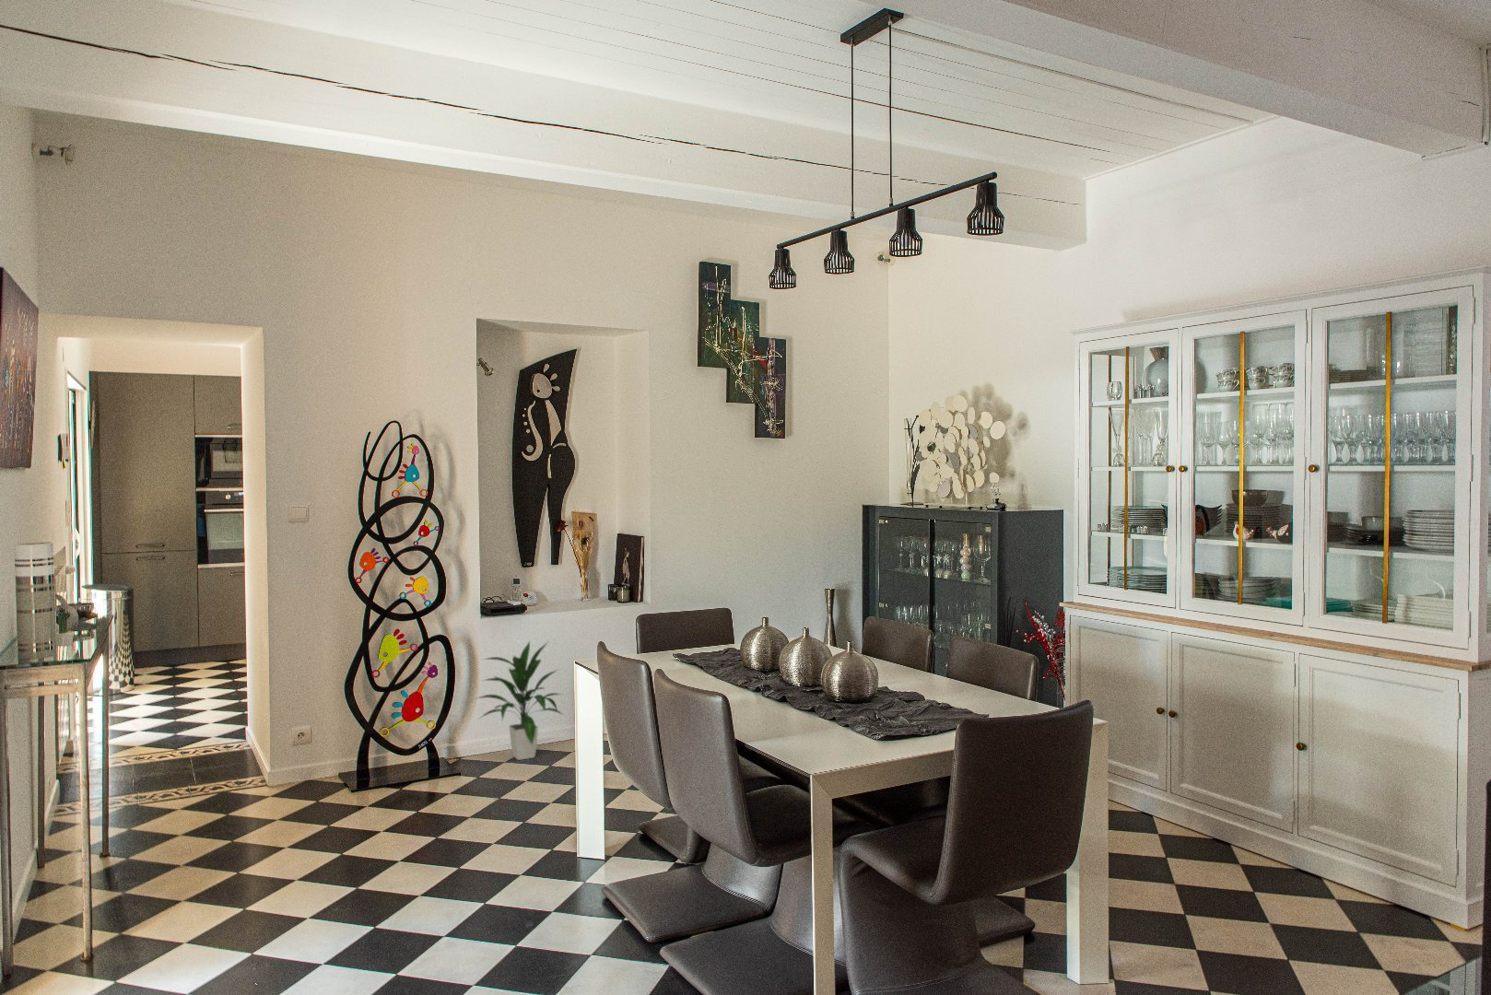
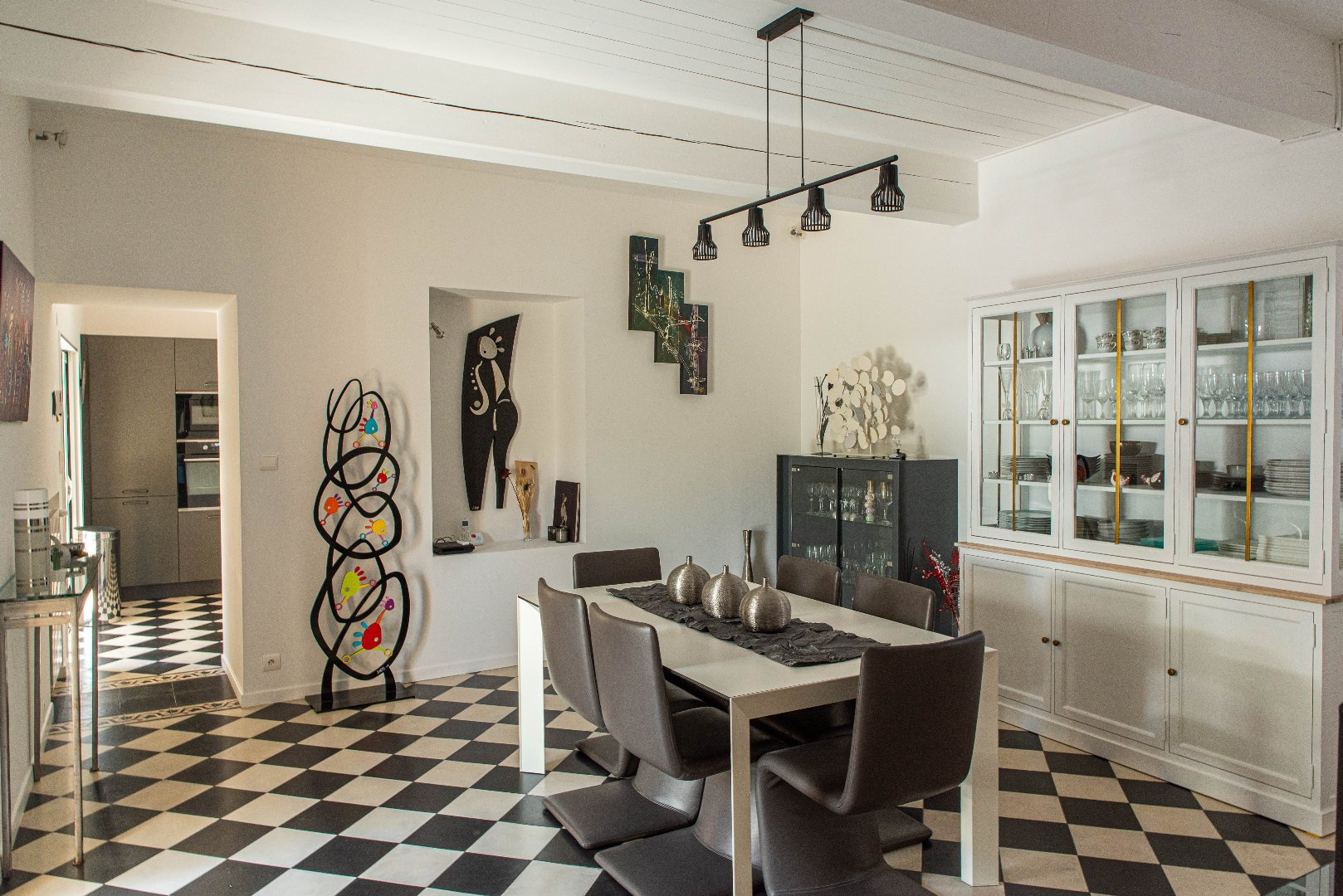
- indoor plant [474,641,565,761]
